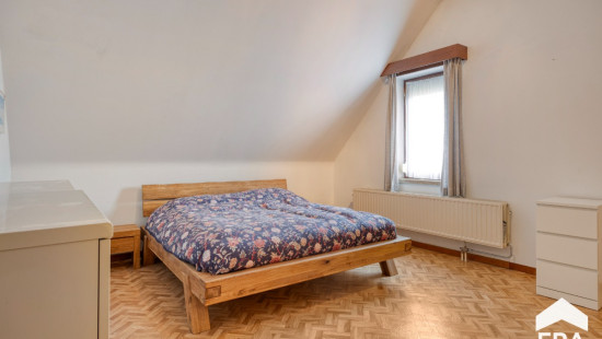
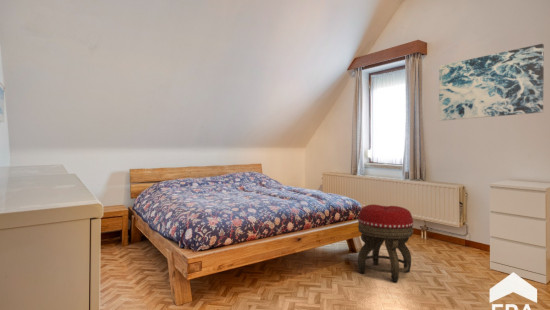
+ footstool [357,203,414,283]
+ wall art [438,43,545,122]
